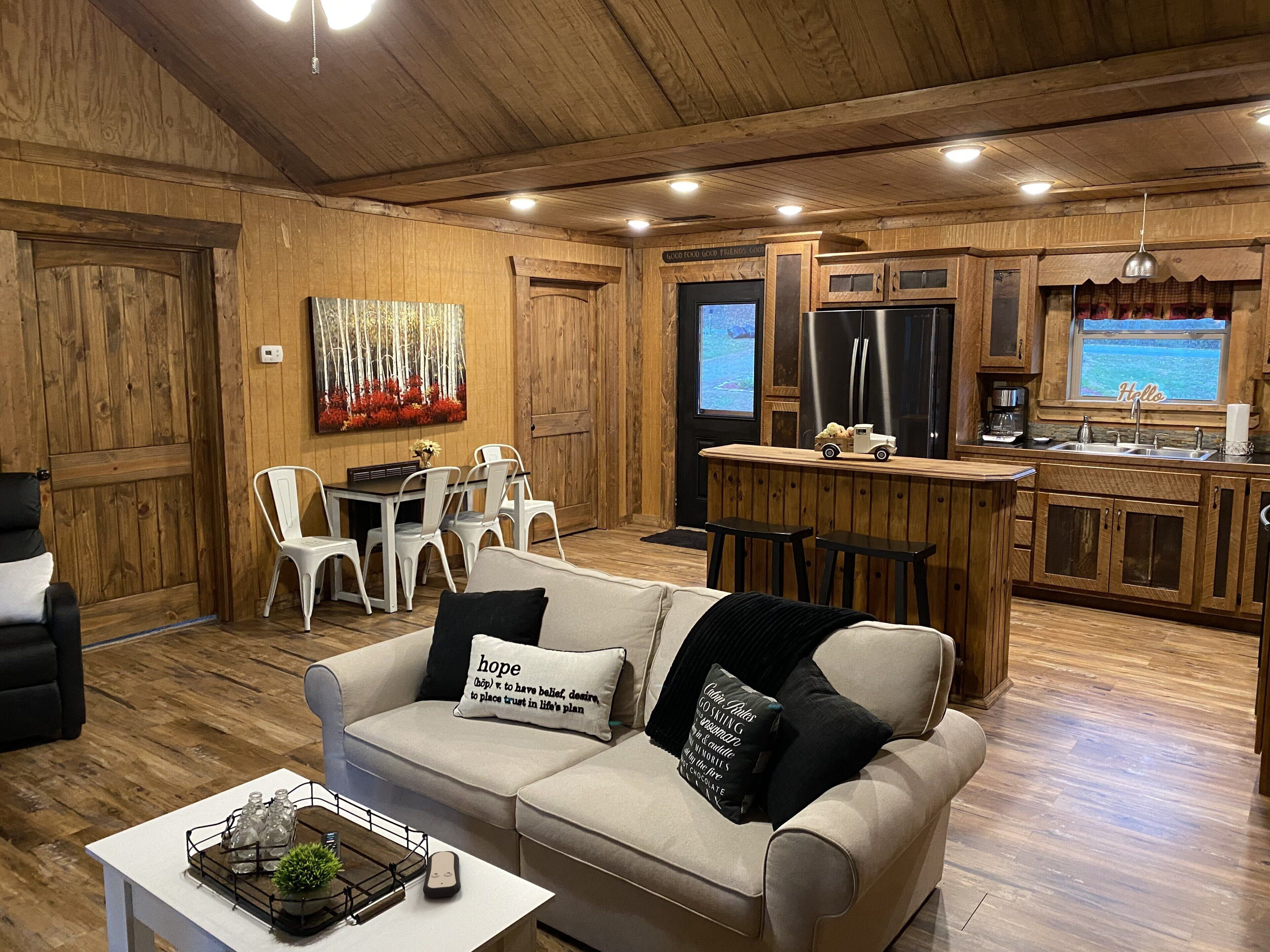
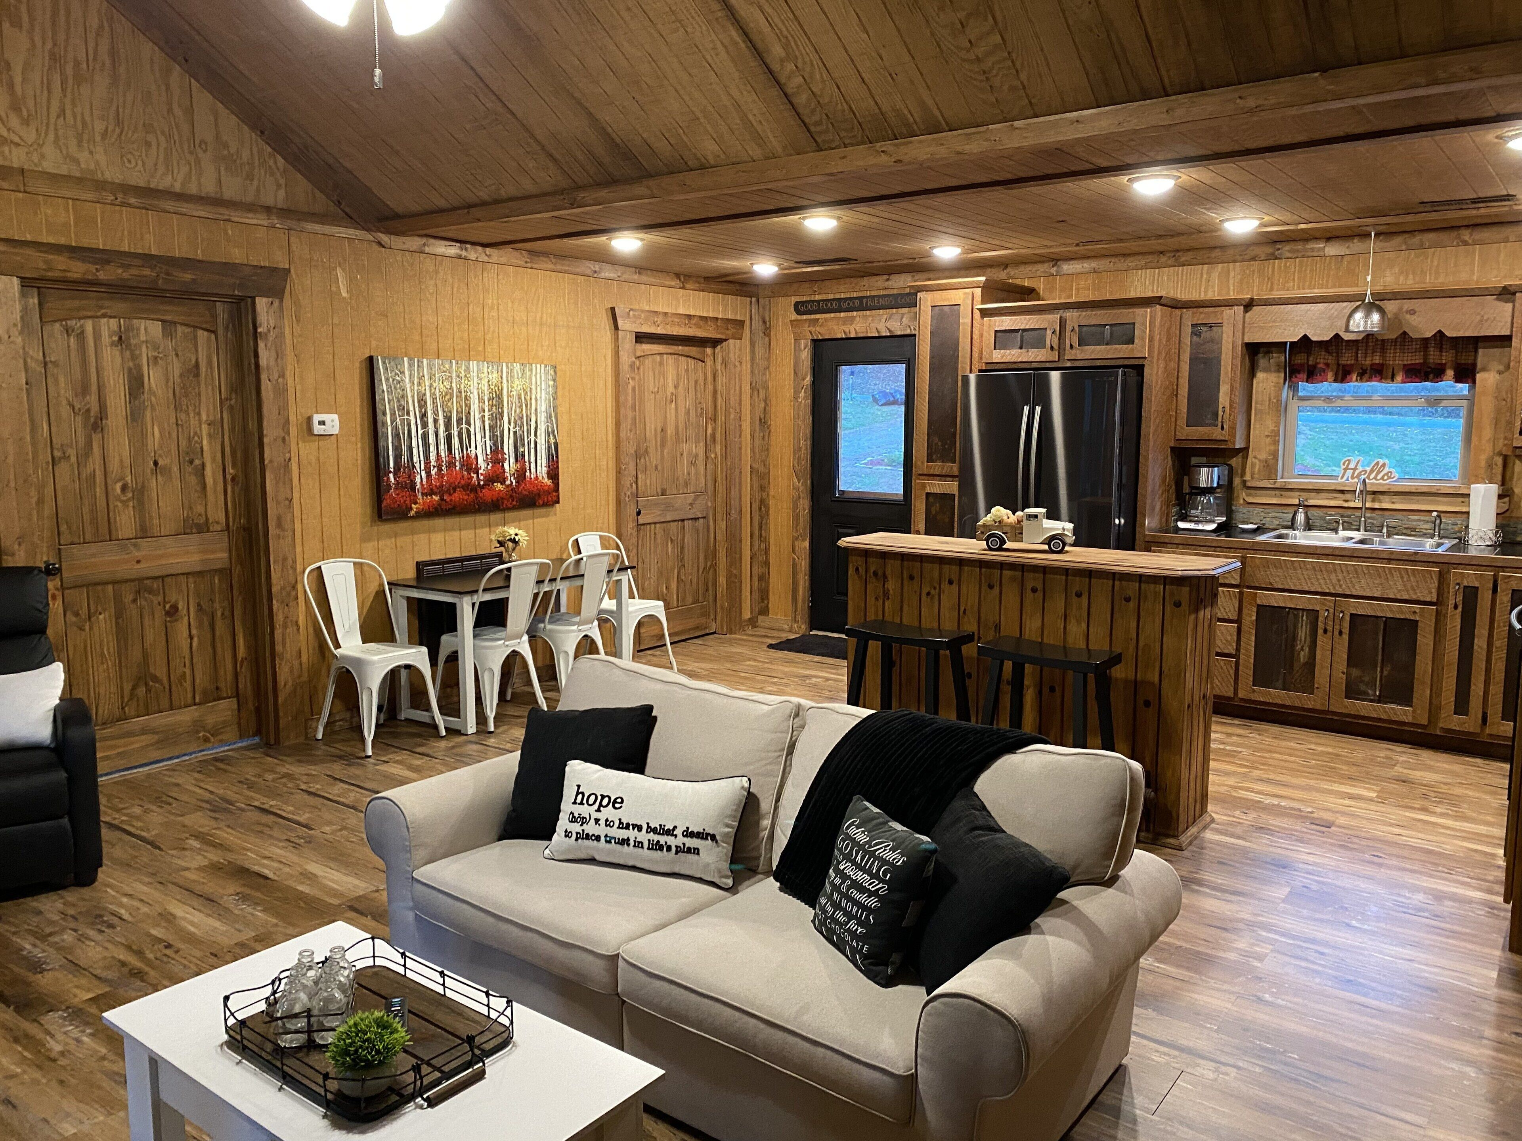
- remote control [423,851,461,898]
